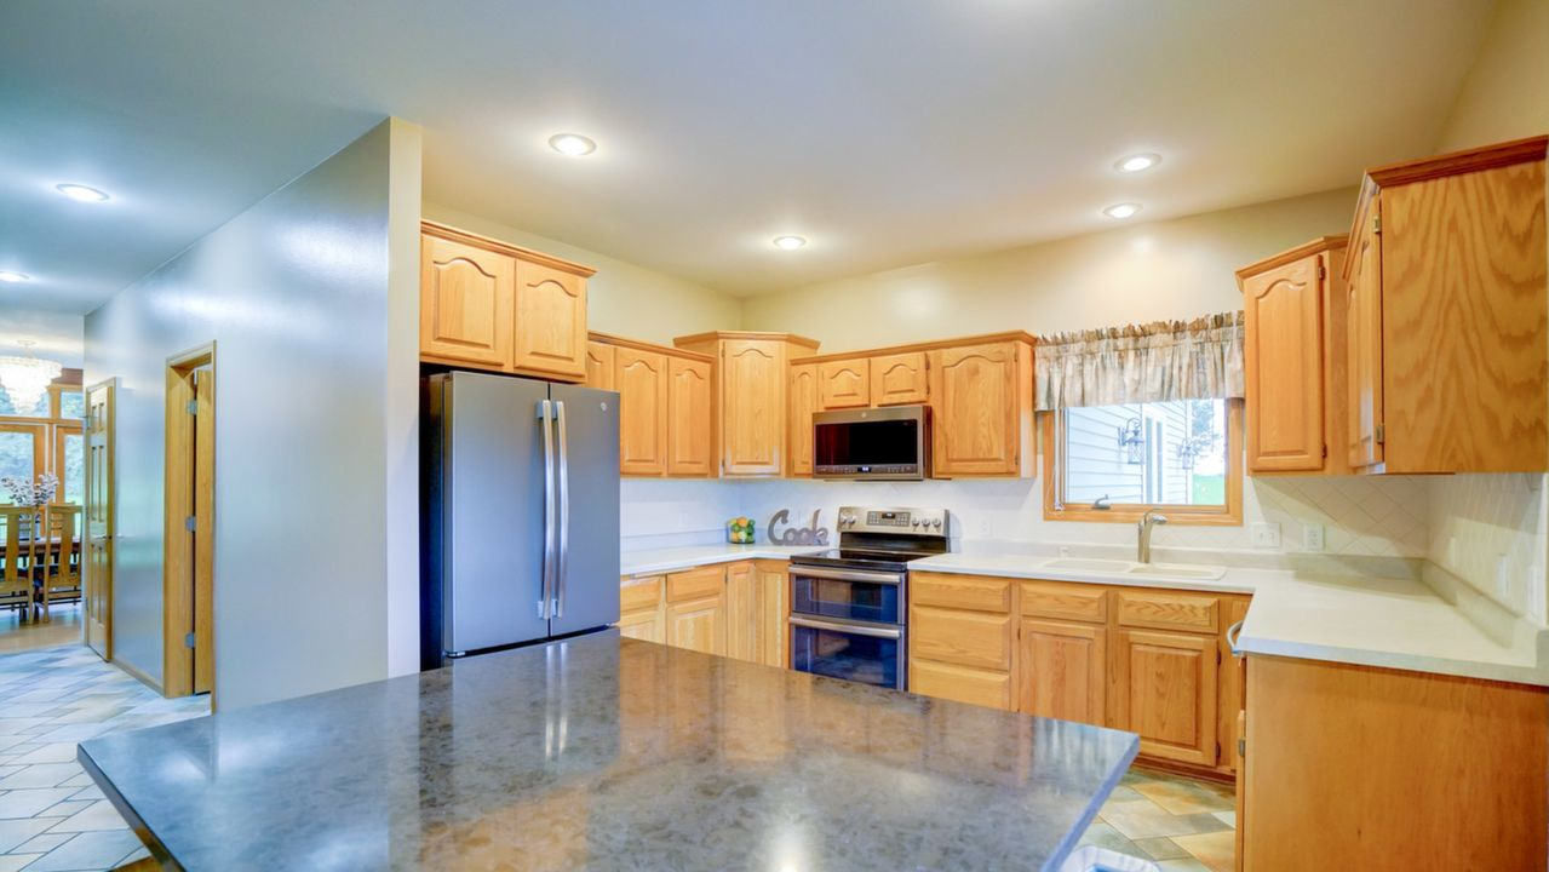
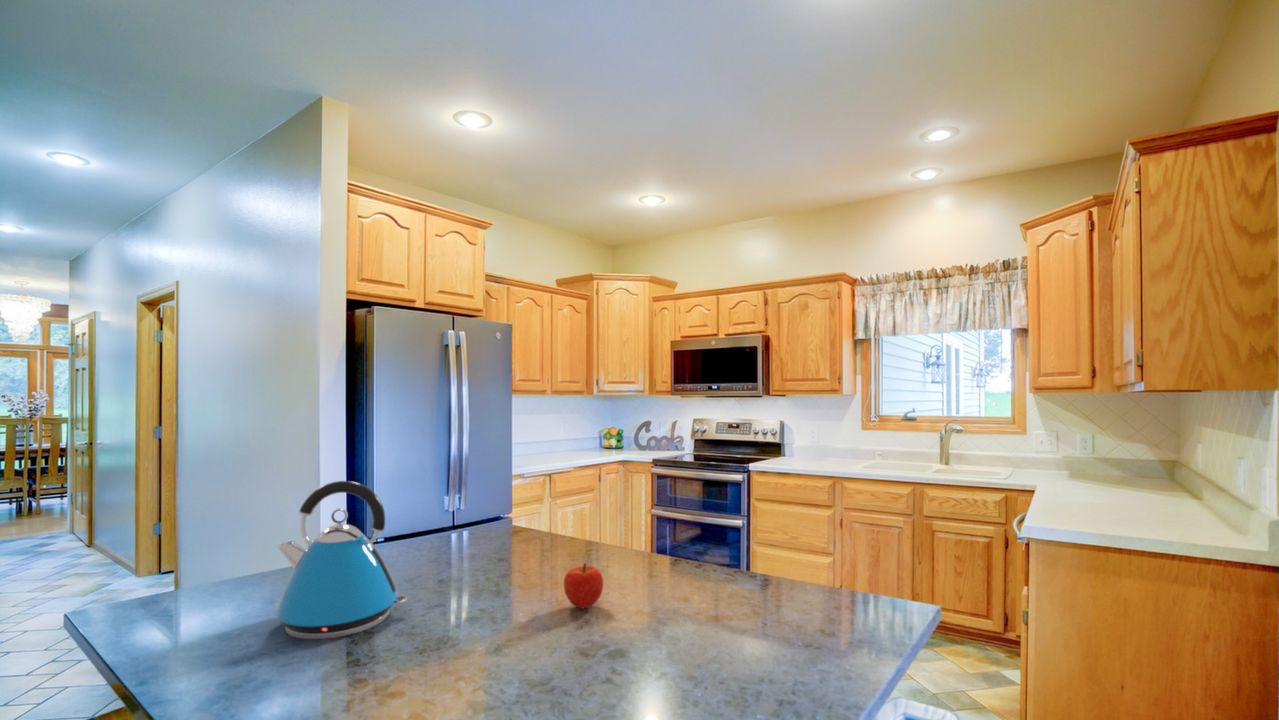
+ fruit [563,562,604,610]
+ kettle [275,480,408,640]
